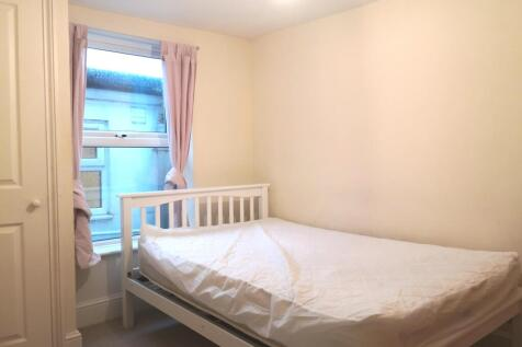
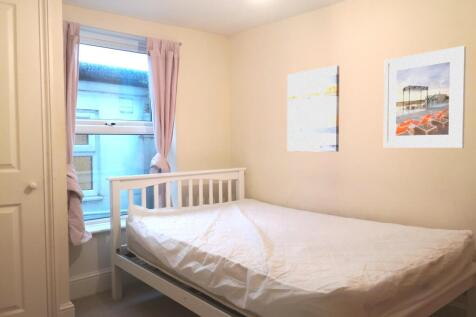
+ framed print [383,45,467,149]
+ wall art [286,64,340,153]
